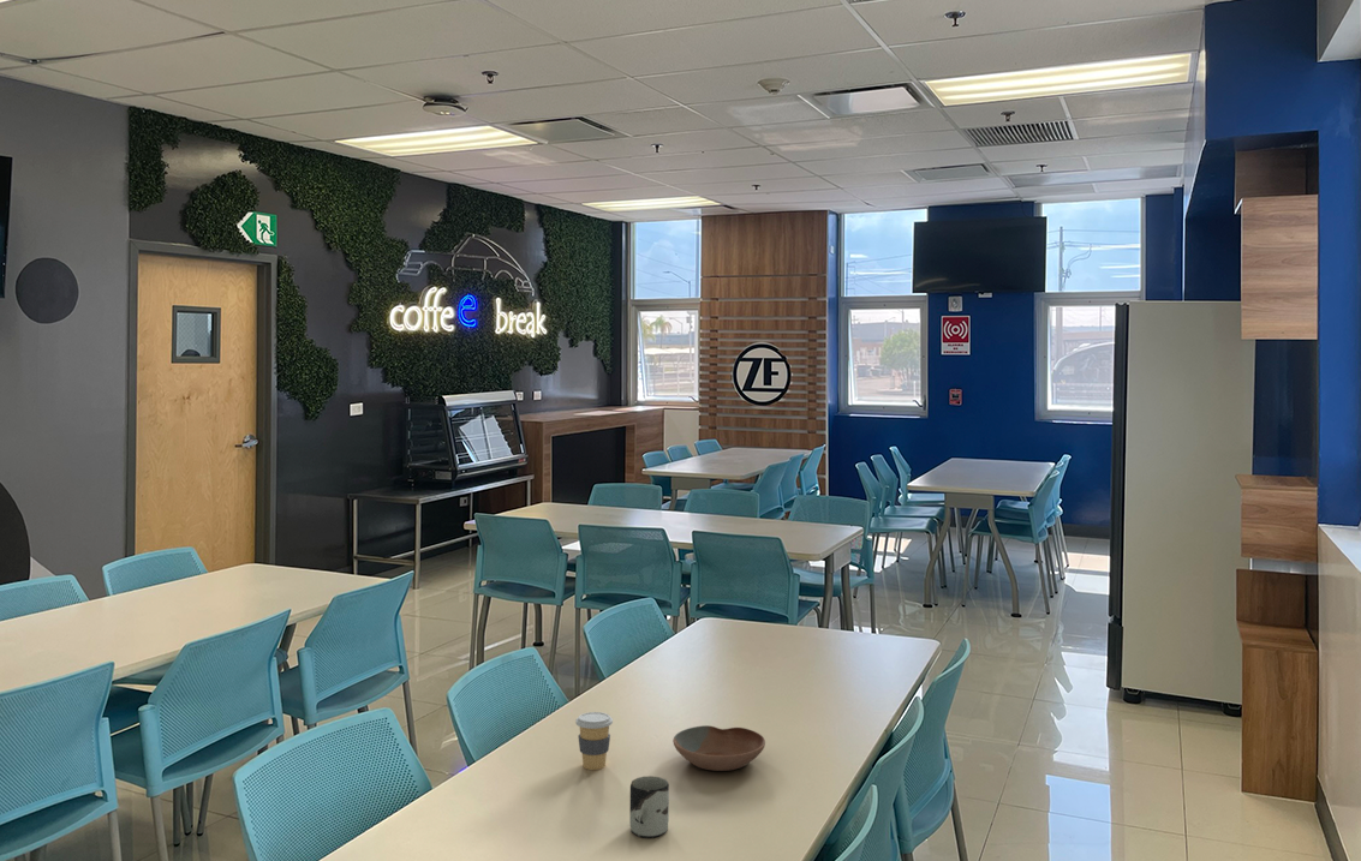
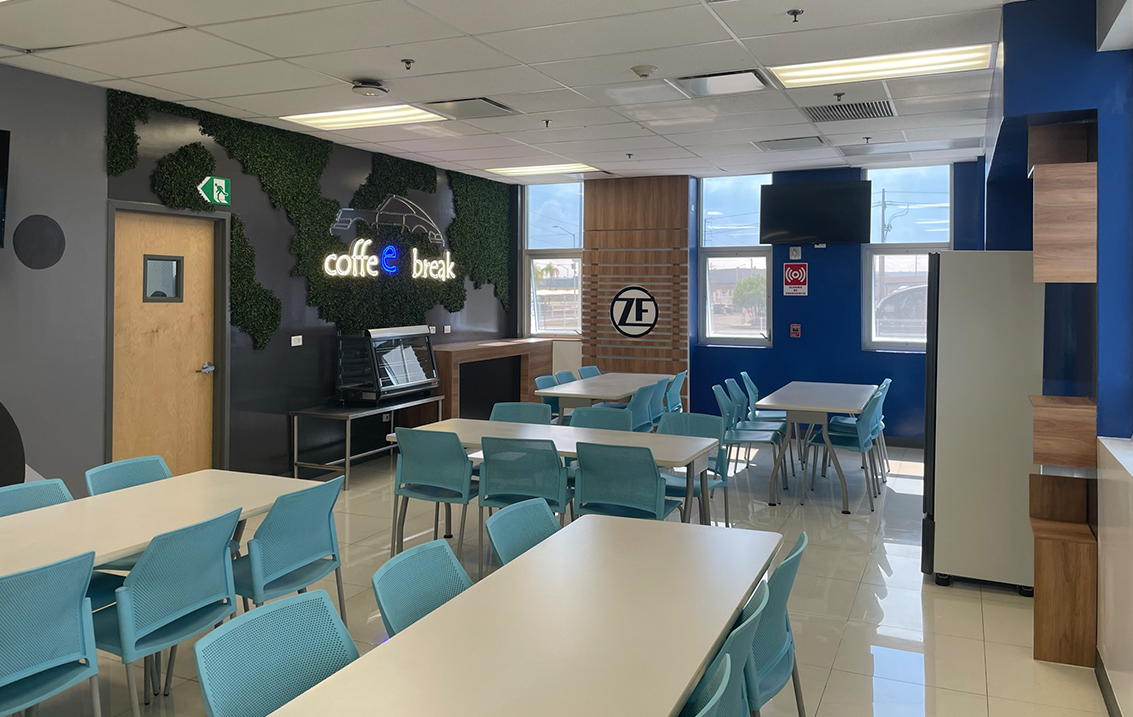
- cup [628,775,670,839]
- coffee cup [574,711,614,771]
- bowl [671,724,766,772]
